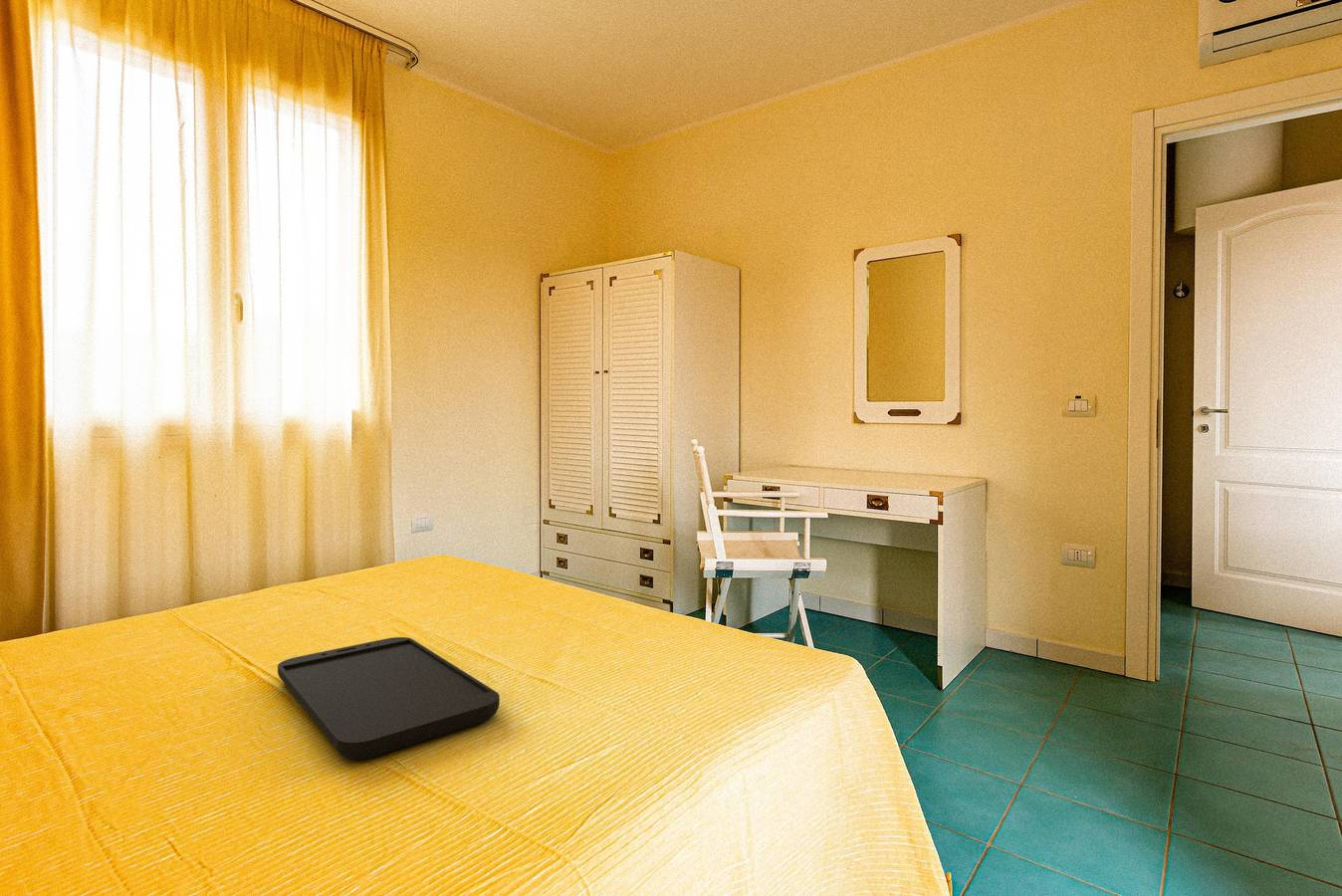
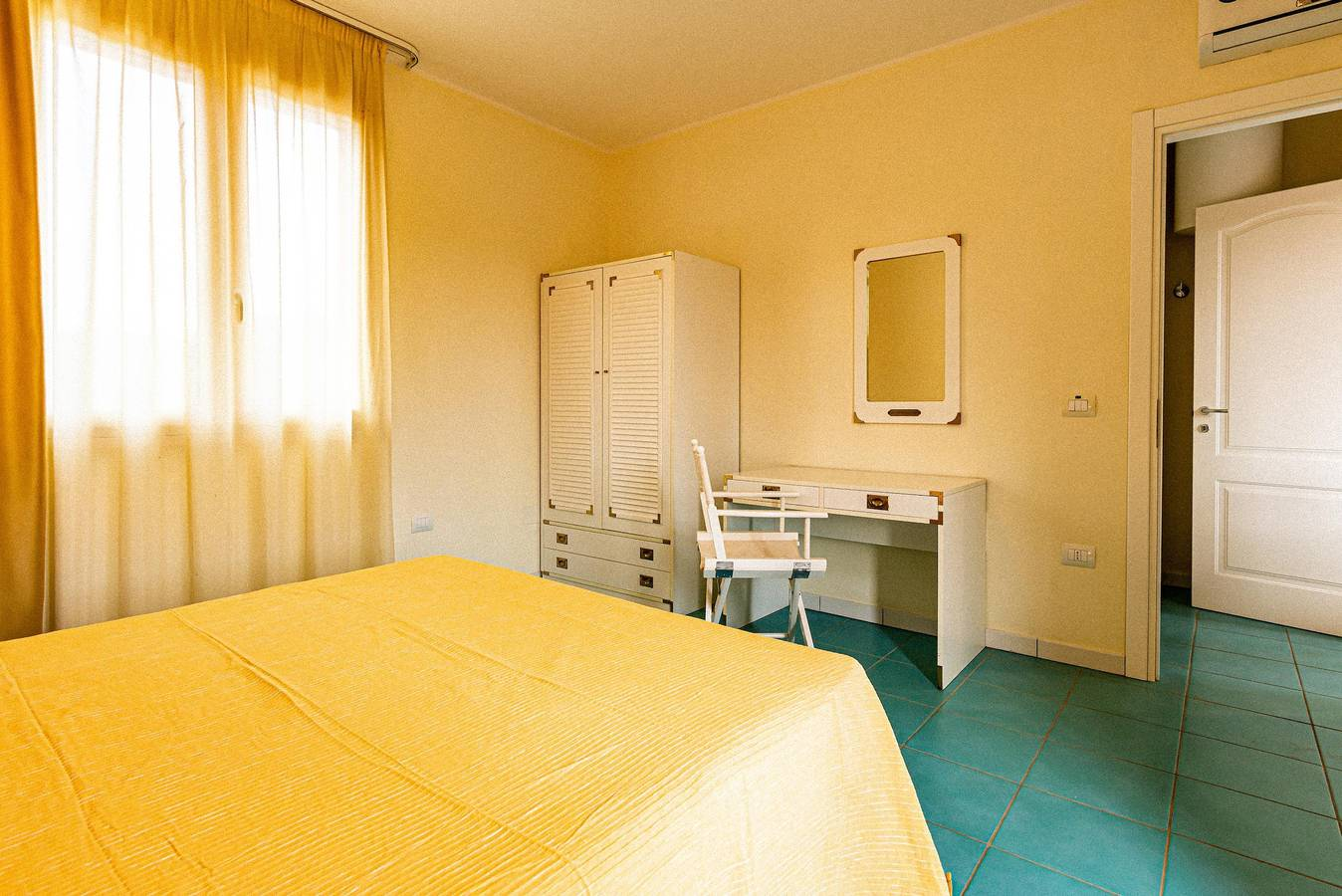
- tray [277,636,501,761]
